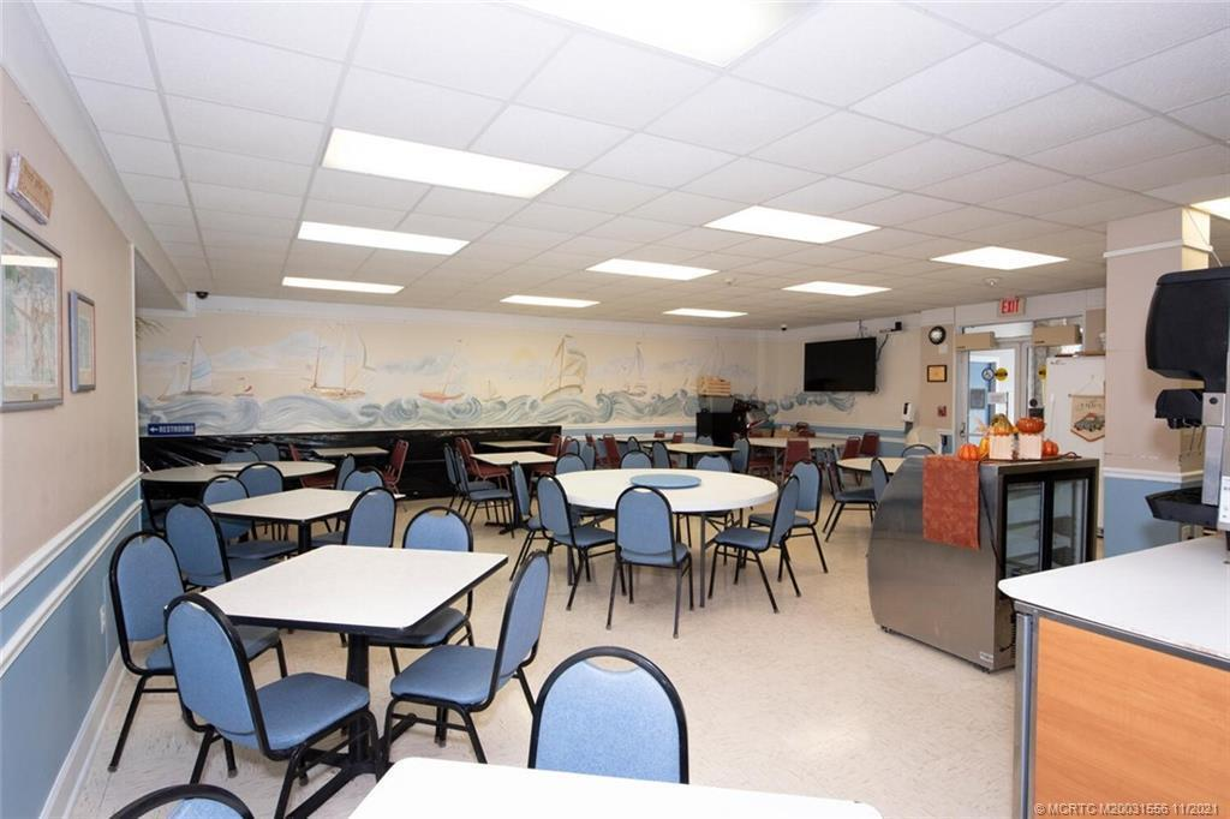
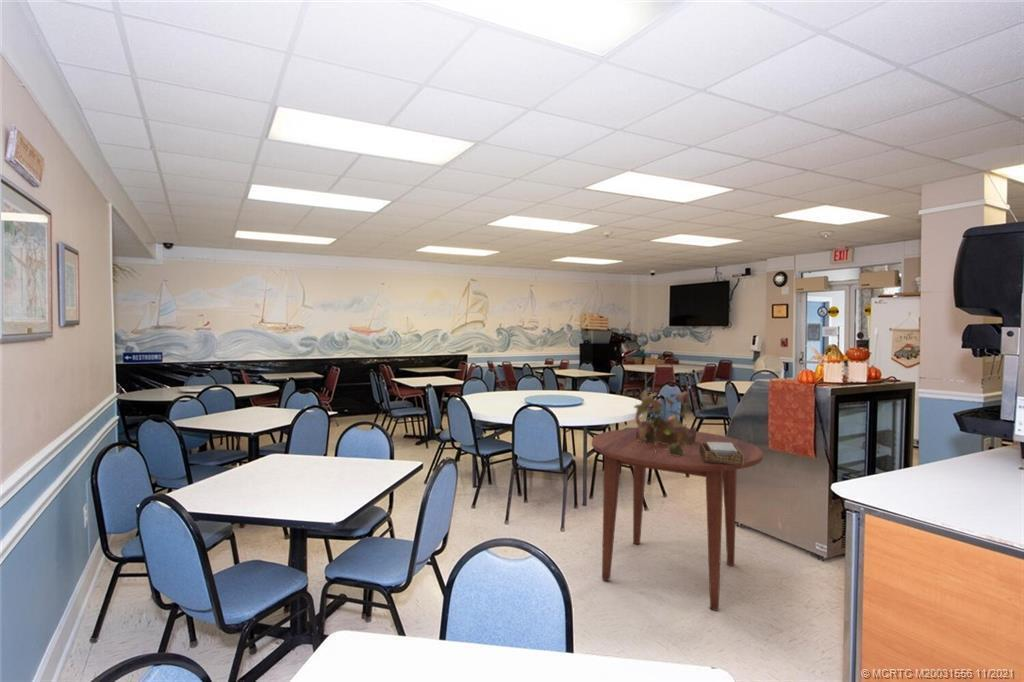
+ dining table [591,428,764,612]
+ potted flower [633,389,697,456]
+ napkin holder [699,442,744,465]
